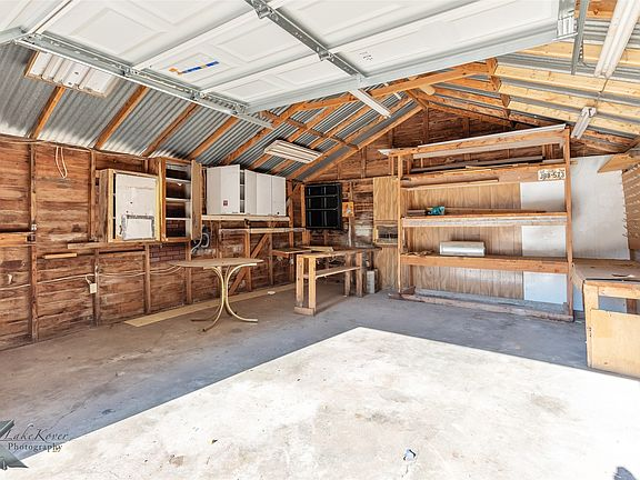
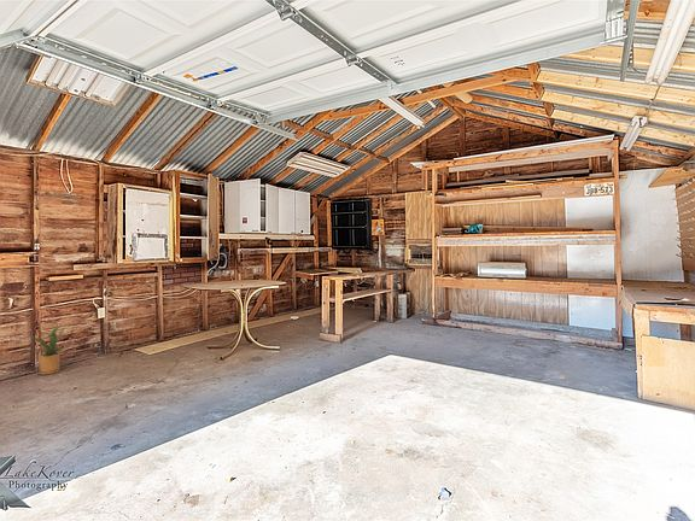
+ house plant [29,323,69,375]
